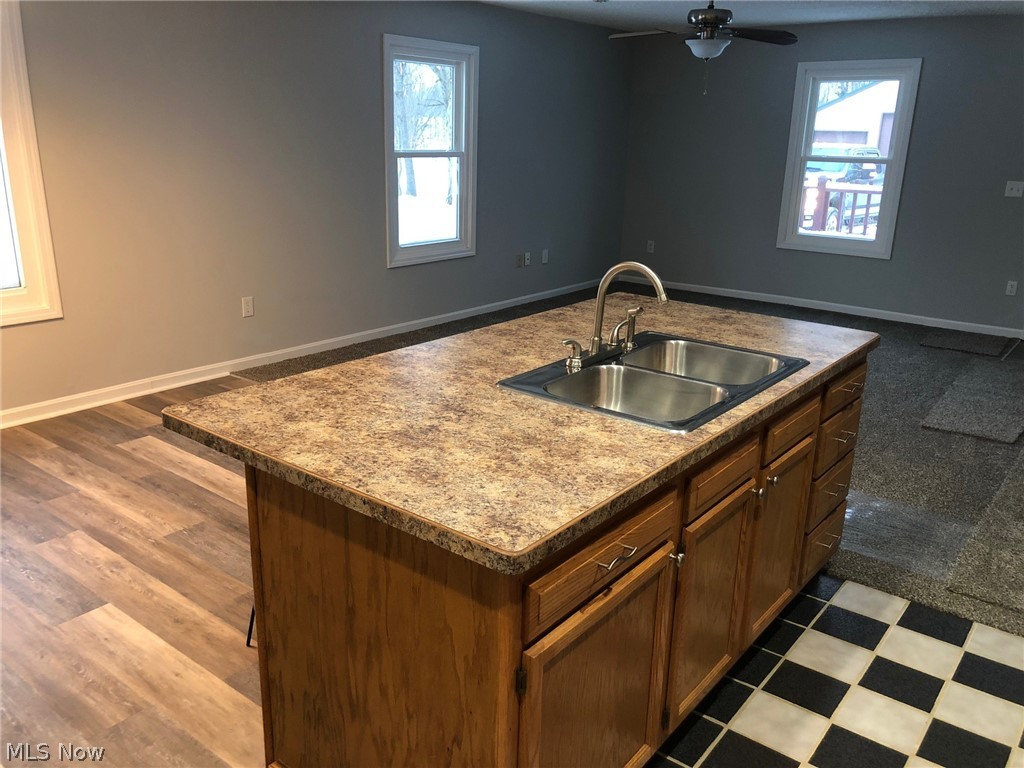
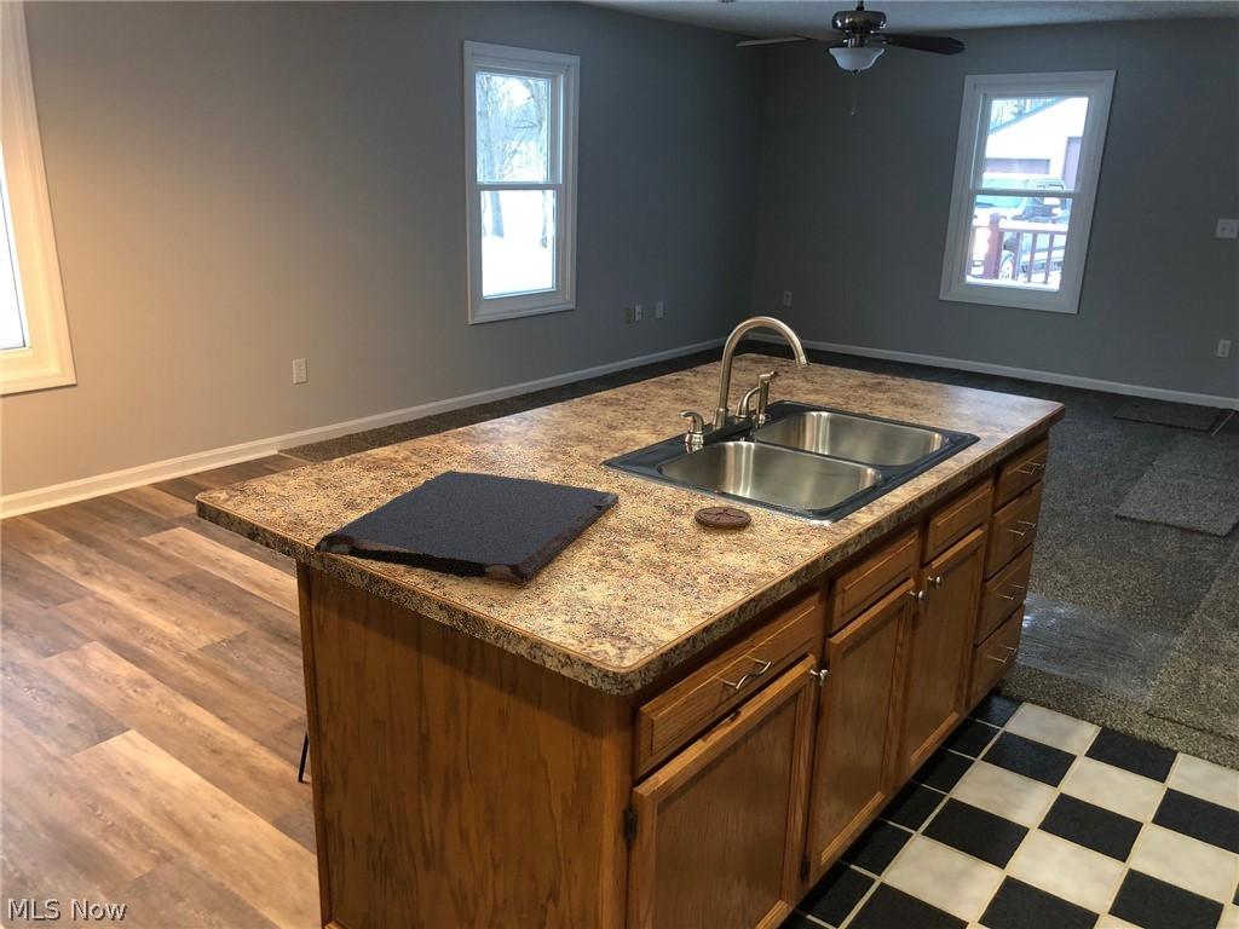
+ coaster [693,506,753,529]
+ cutting board [313,469,620,585]
